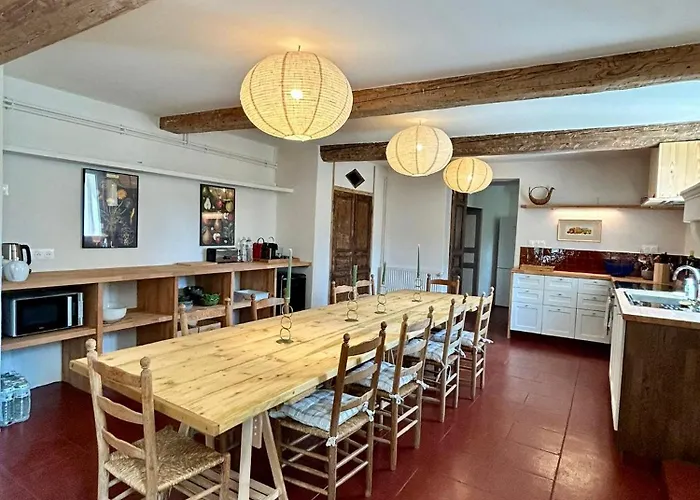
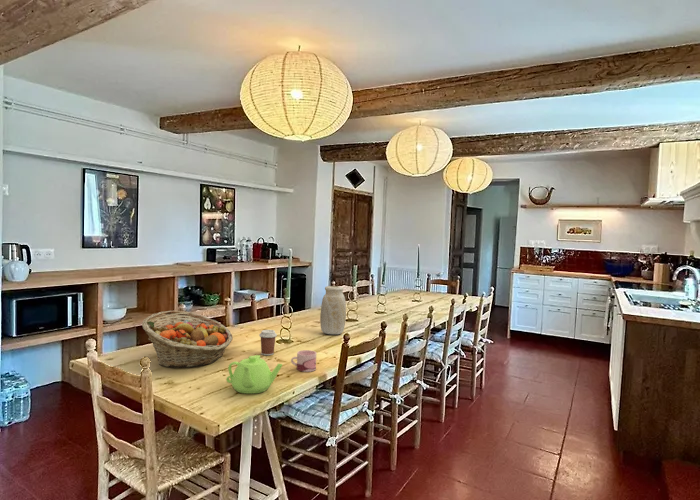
+ fruit basket [141,310,234,369]
+ mug [290,349,317,373]
+ vase [319,285,347,335]
+ teapot [225,354,283,395]
+ coffee cup [258,329,278,356]
